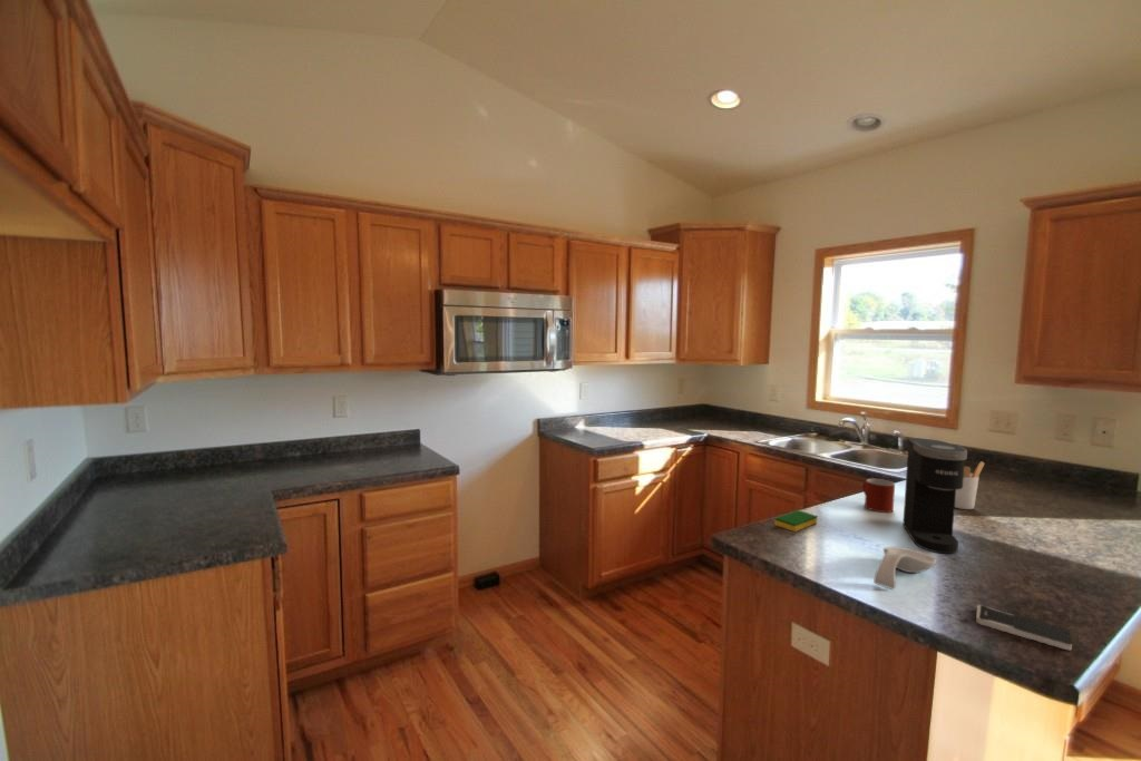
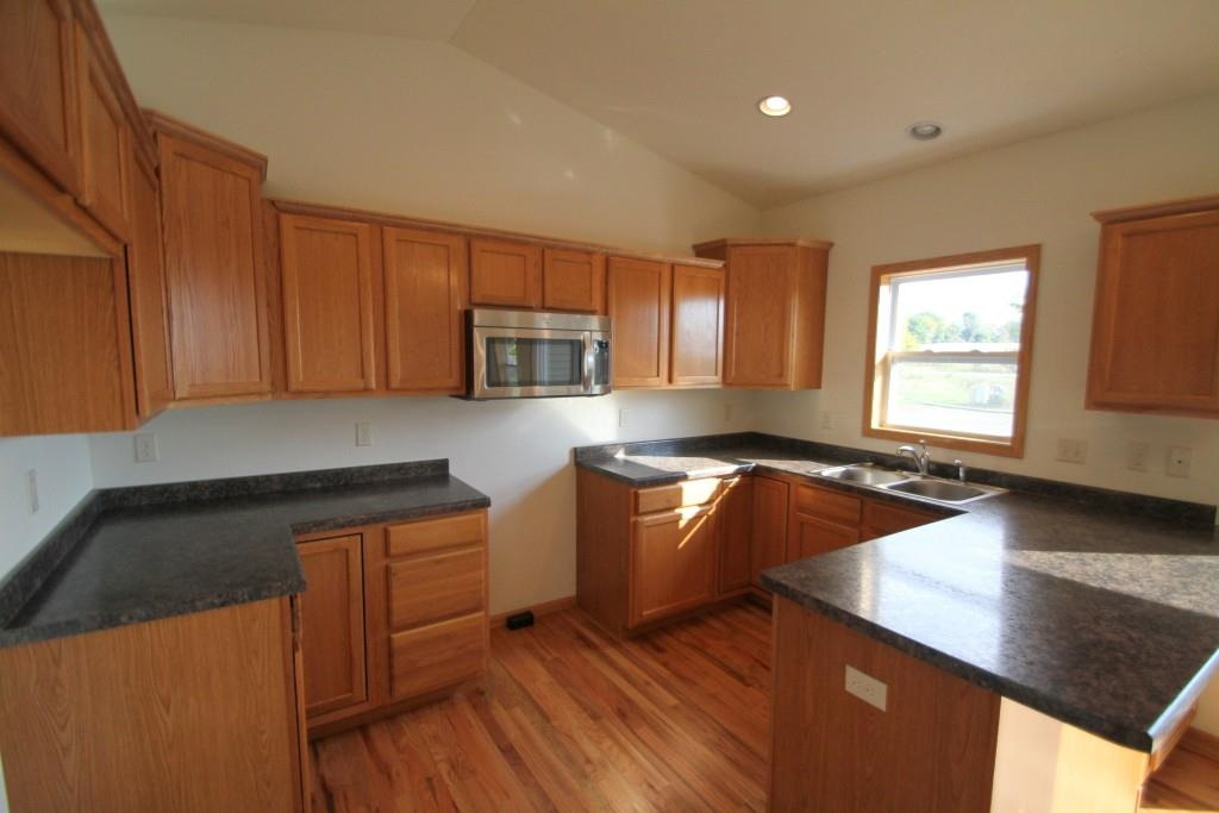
- smartphone [975,604,1073,652]
- dish sponge [773,509,819,533]
- utensil holder [955,460,985,510]
- coffee maker [901,438,968,555]
- mug [861,478,896,514]
- spoon rest [872,546,937,591]
